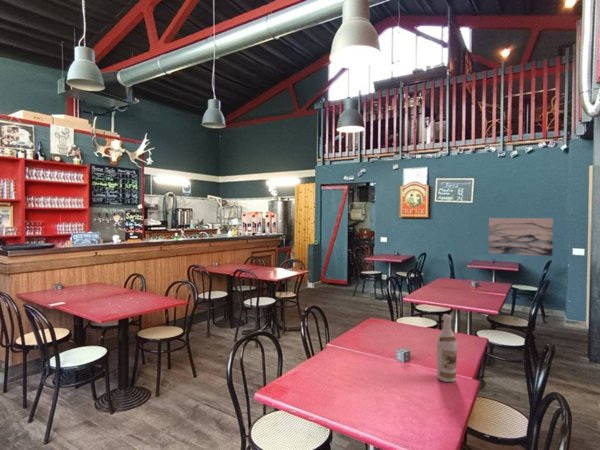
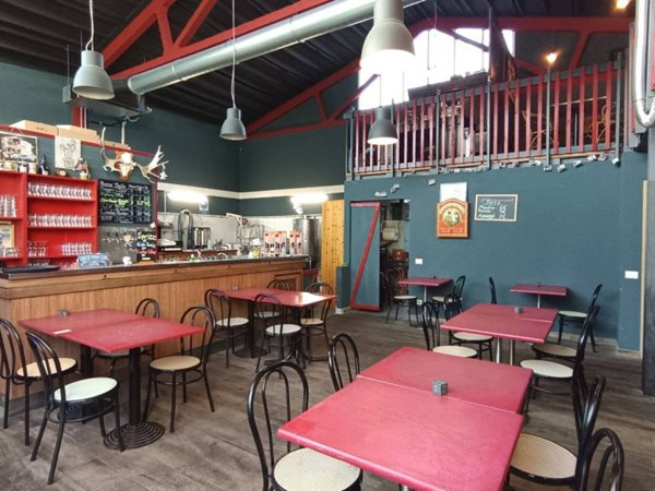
- wall art [488,217,554,257]
- wine bottle [436,313,458,383]
